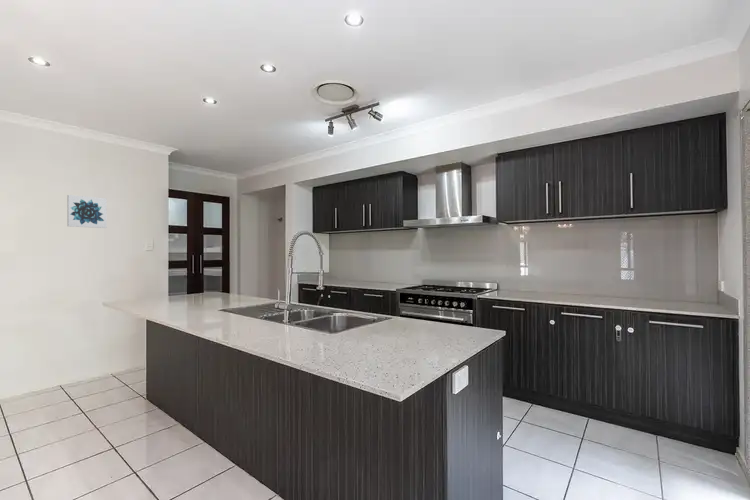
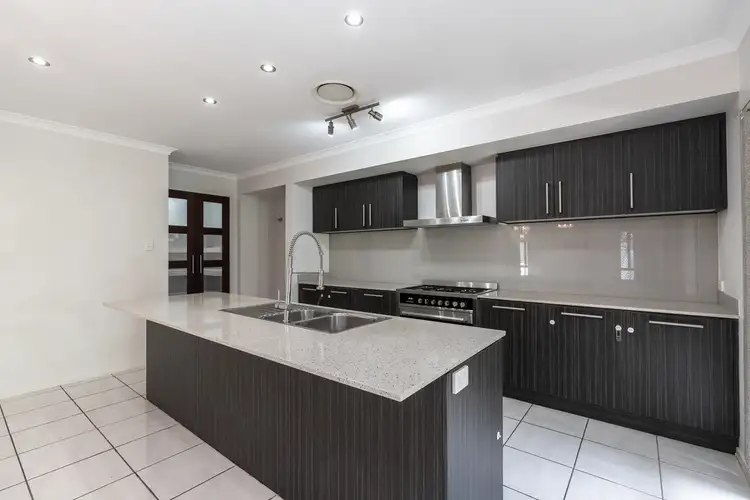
- wall art [66,194,108,229]
